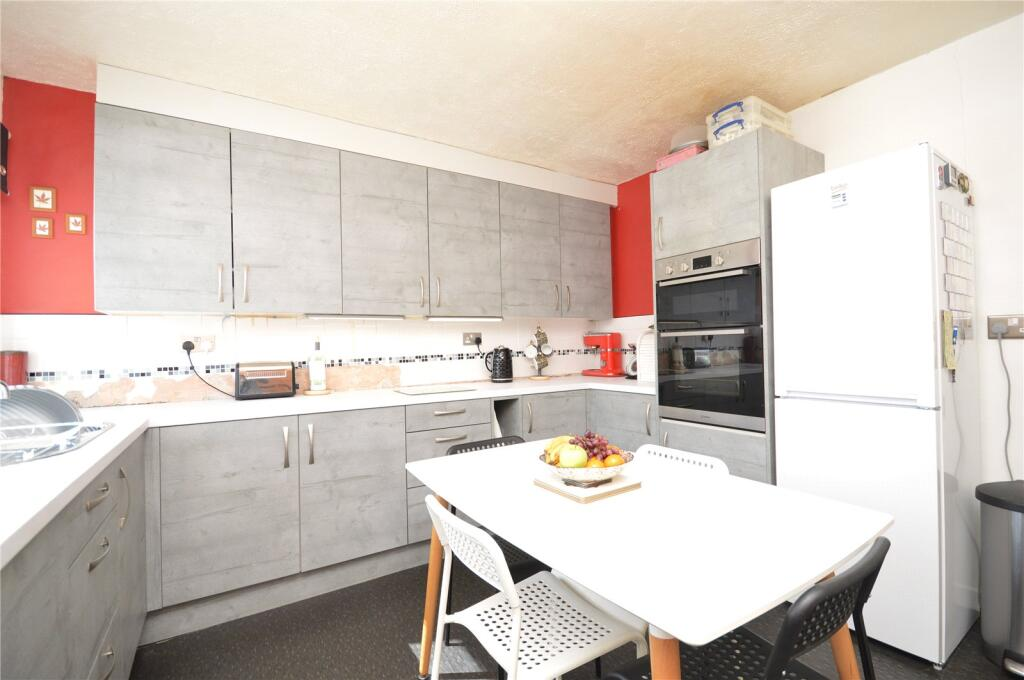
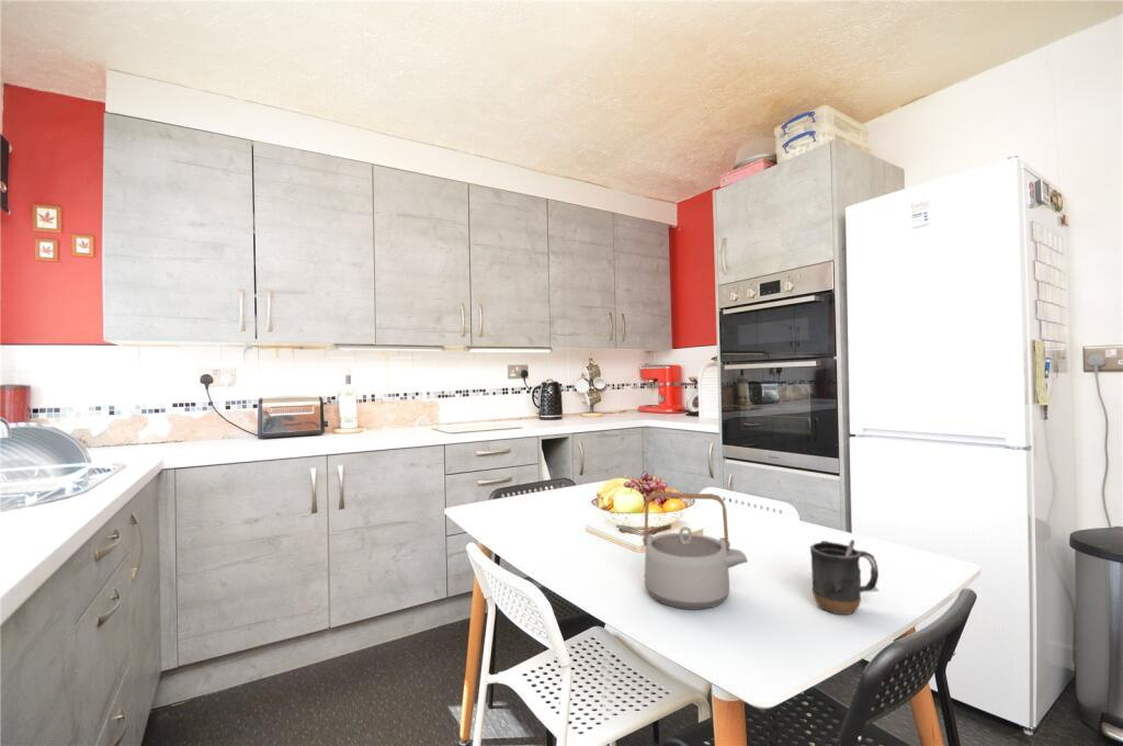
+ teapot [642,490,749,611]
+ mug [809,539,880,615]
